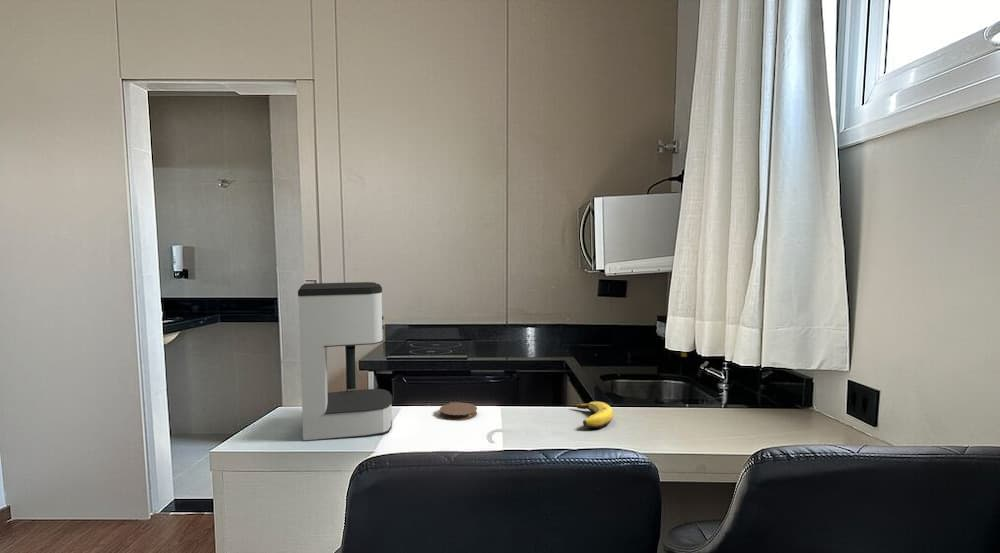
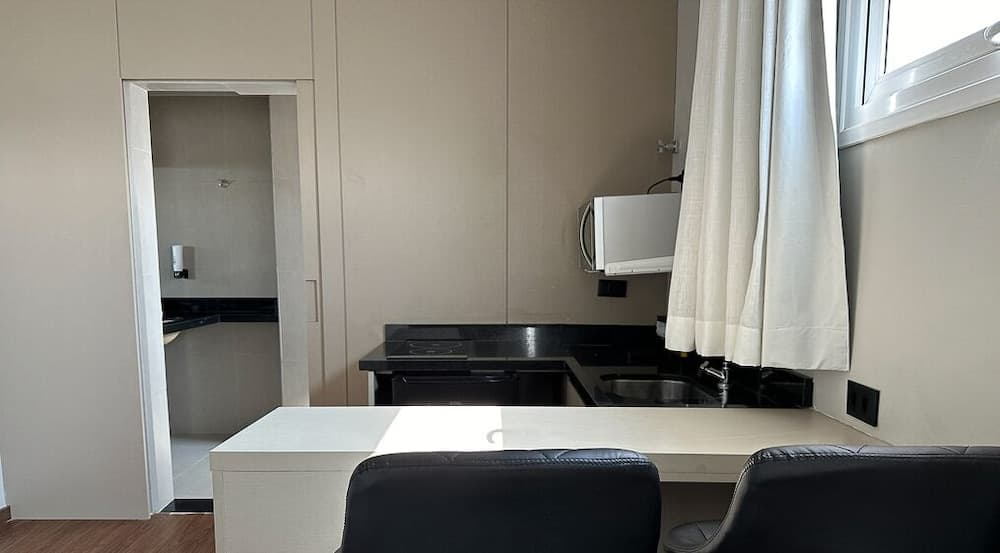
- coaster [439,402,478,421]
- coffee maker [297,281,394,443]
- banana [570,401,614,429]
